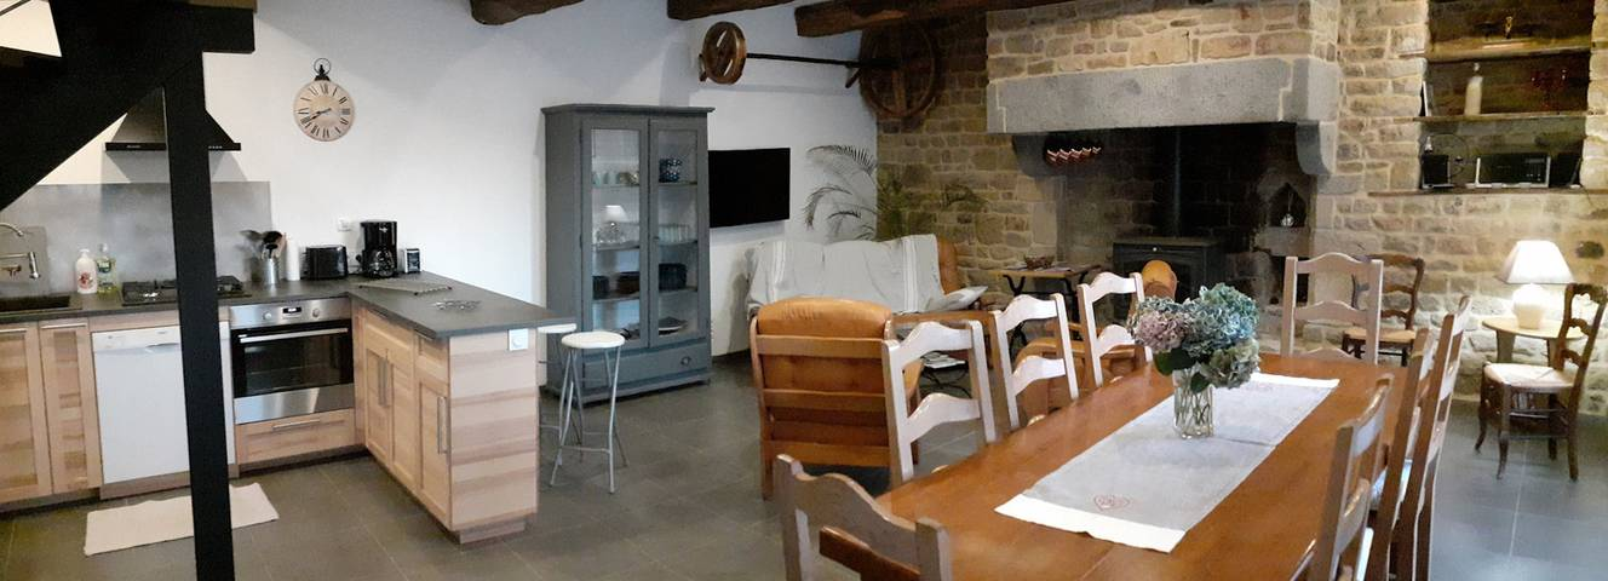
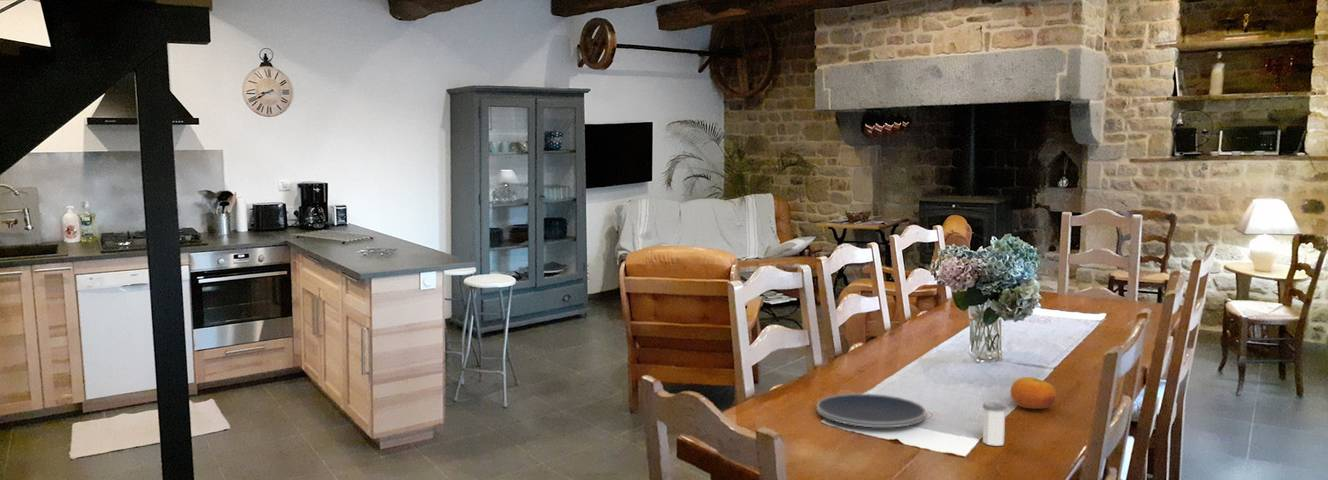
+ plate [815,393,927,428]
+ fruit [1009,376,1057,410]
+ salt shaker [982,400,1008,447]
